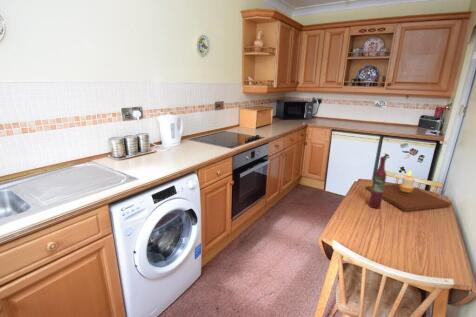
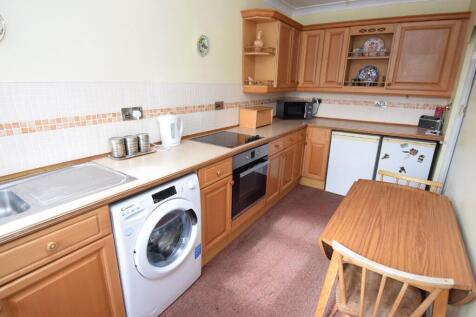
- candle [364,170,452,212]
- wine bottle [368,155,387,210]
